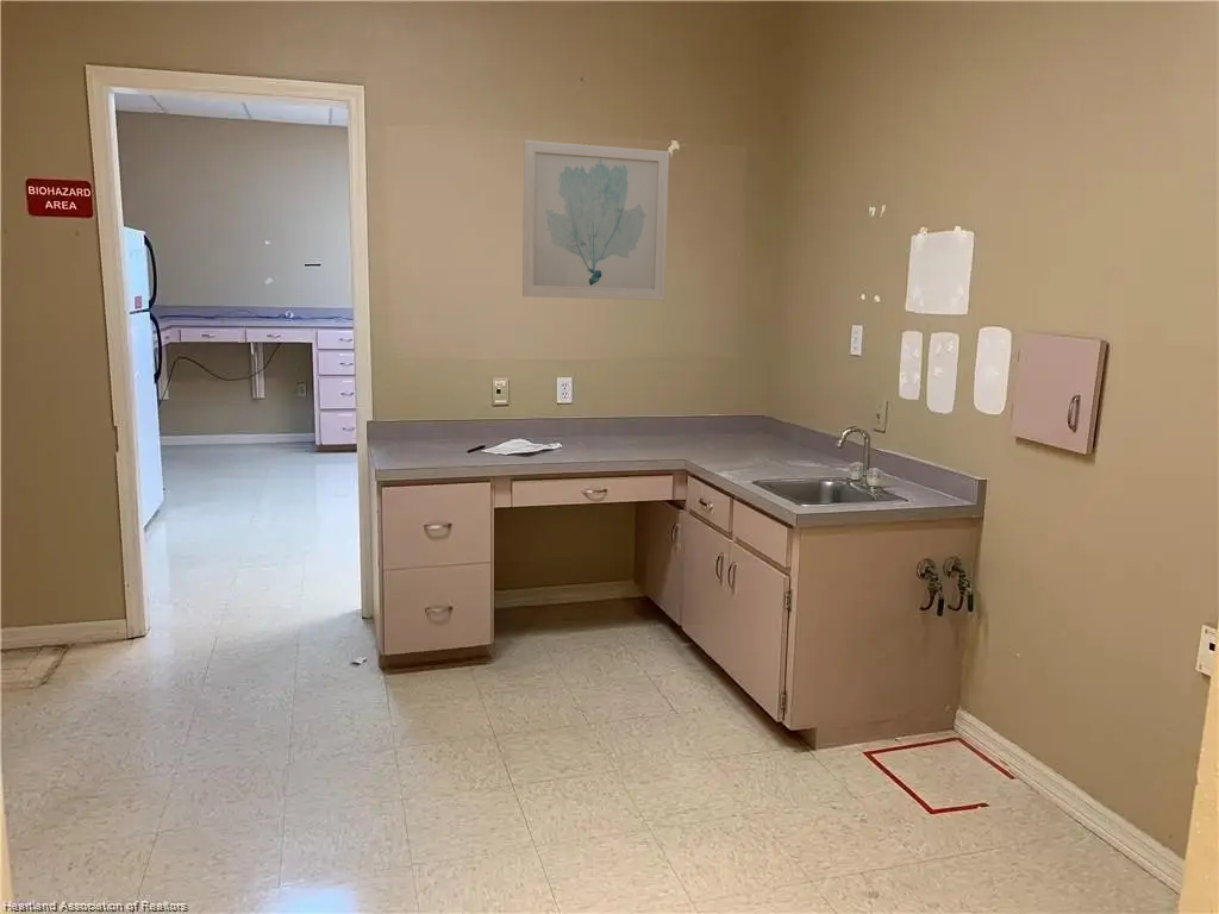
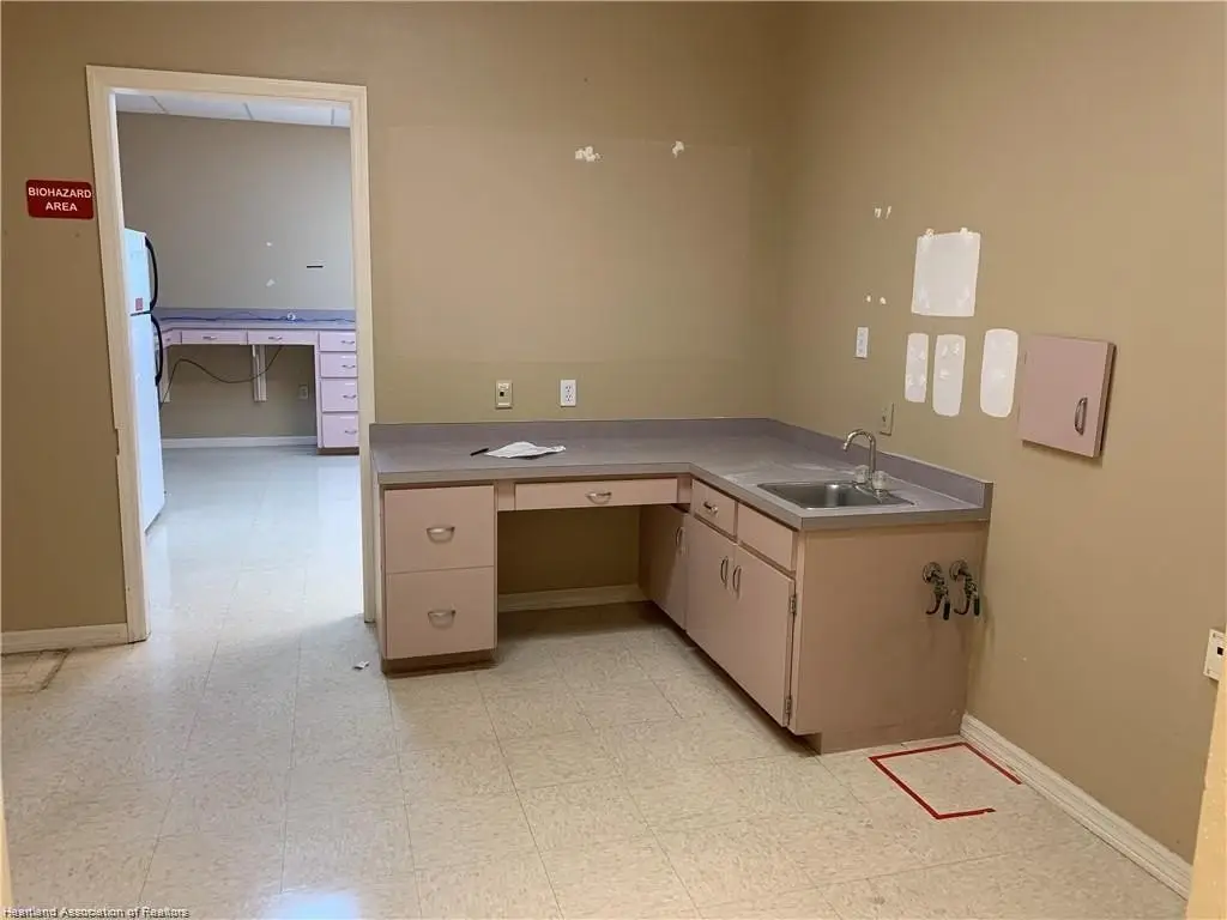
- wall art [521,139,670,301]
